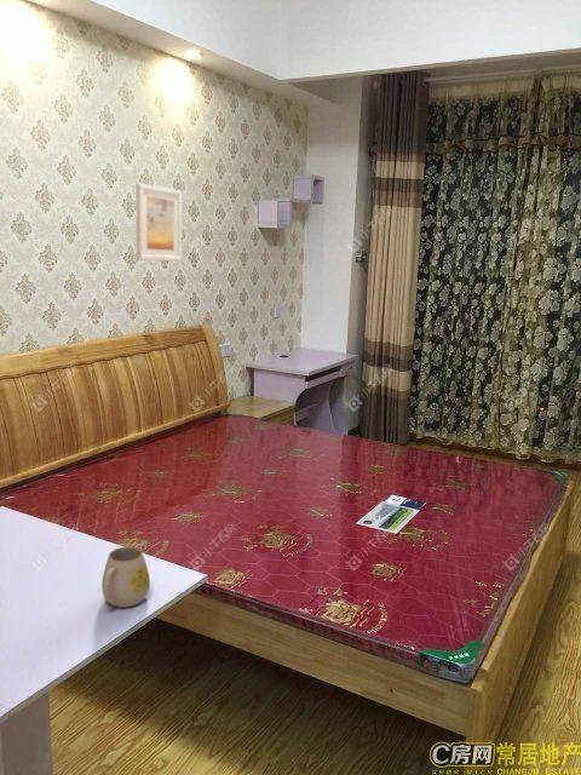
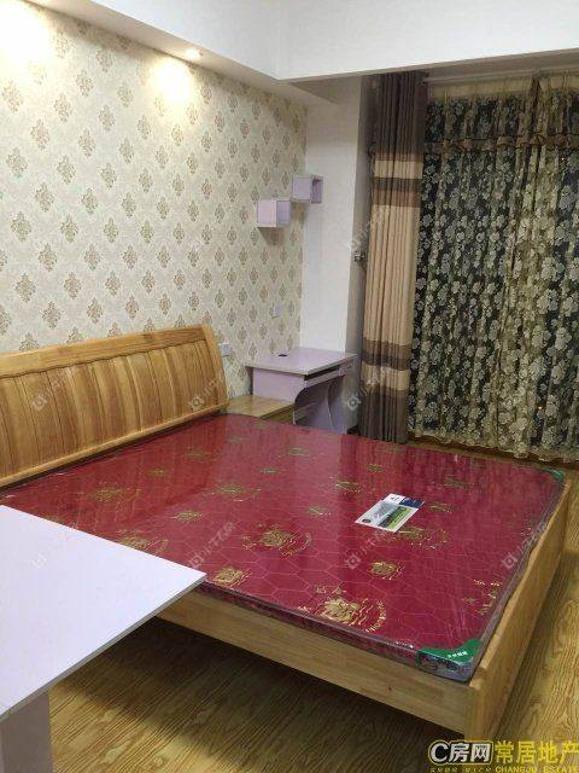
- mug [100,546,151,608]
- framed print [136,182,183,263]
